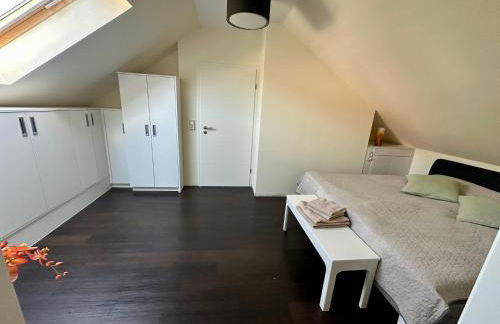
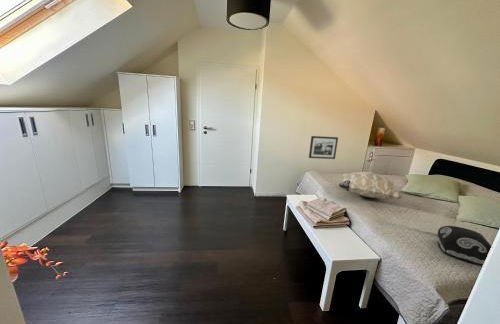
+ picture frame [308,135,339,160]
+ cushion [437,225,492,267]
+ decorative pillow [338,171,404,200]
